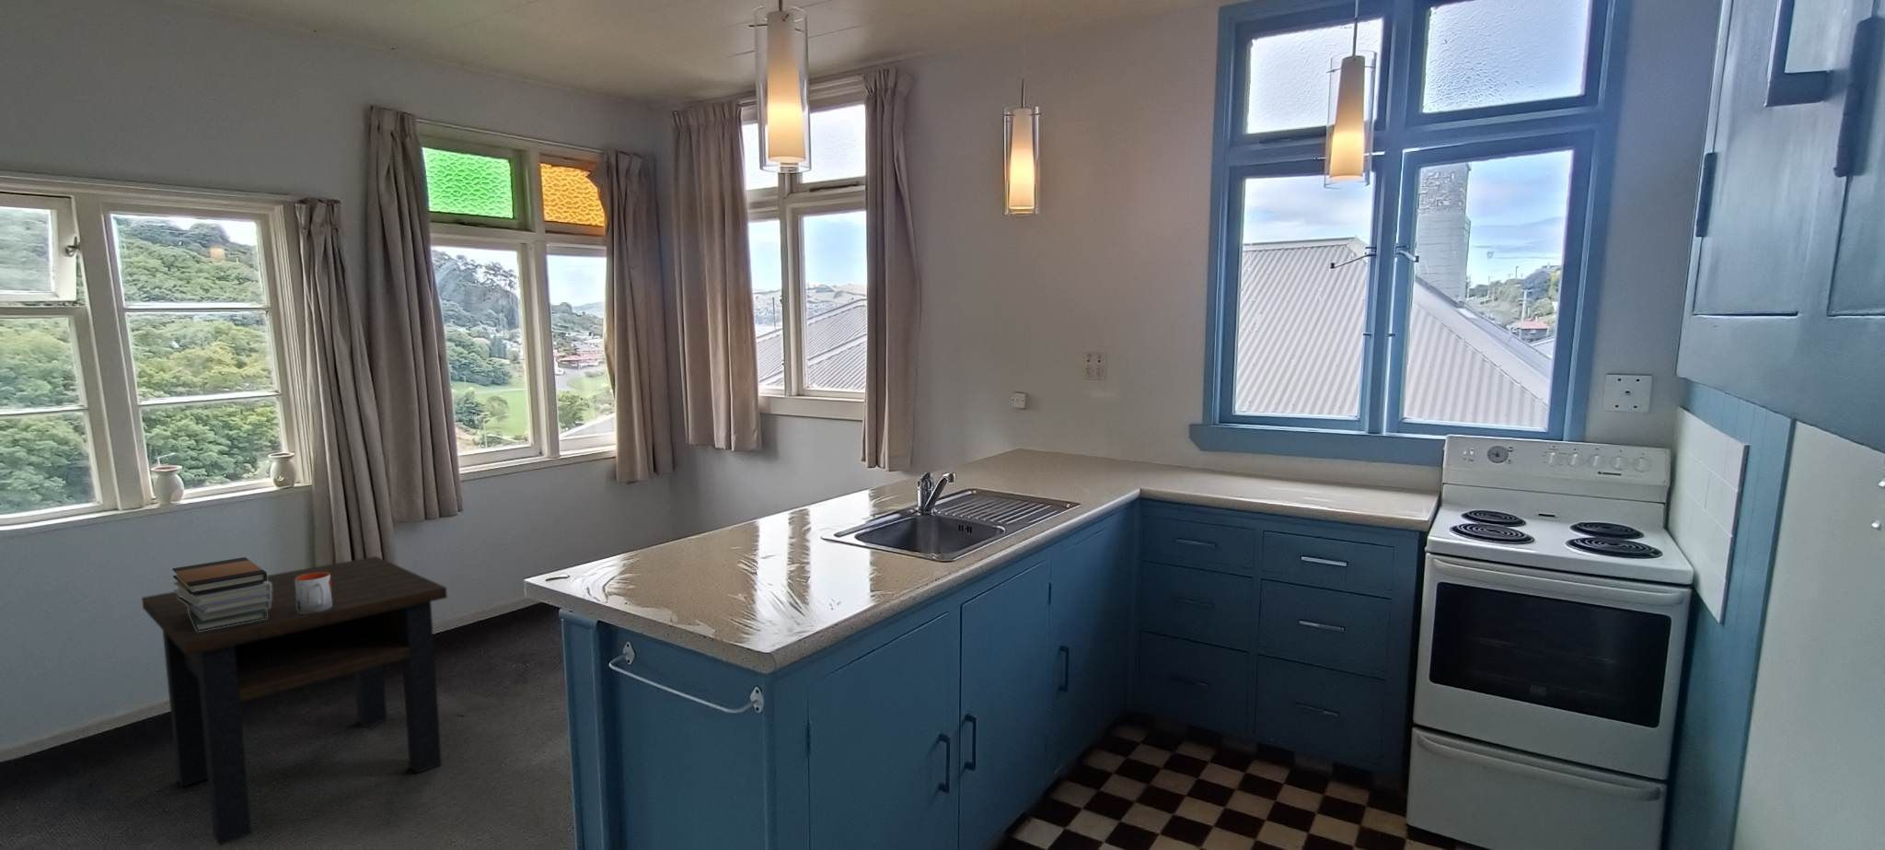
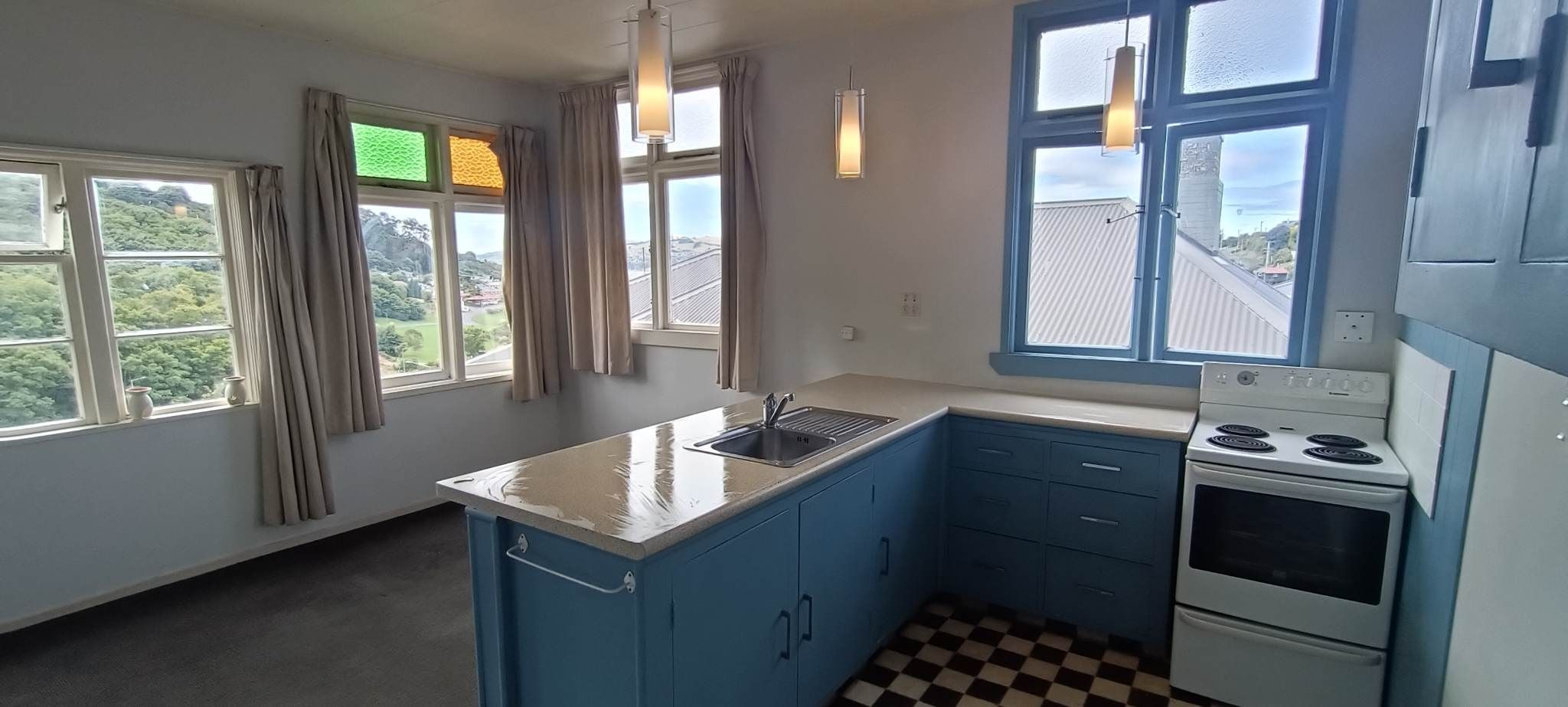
- book stack [171,557,273,631]
- side table [141,555,448,846]
- mug [296,572,332,613]
